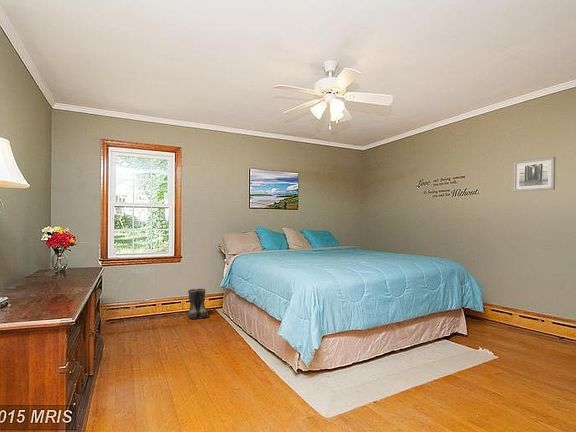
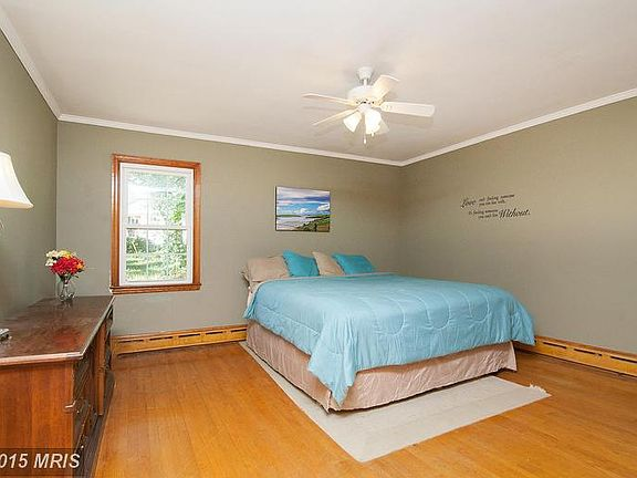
- wall art [512,156,556,193]
- boots [187,287,209,320]
